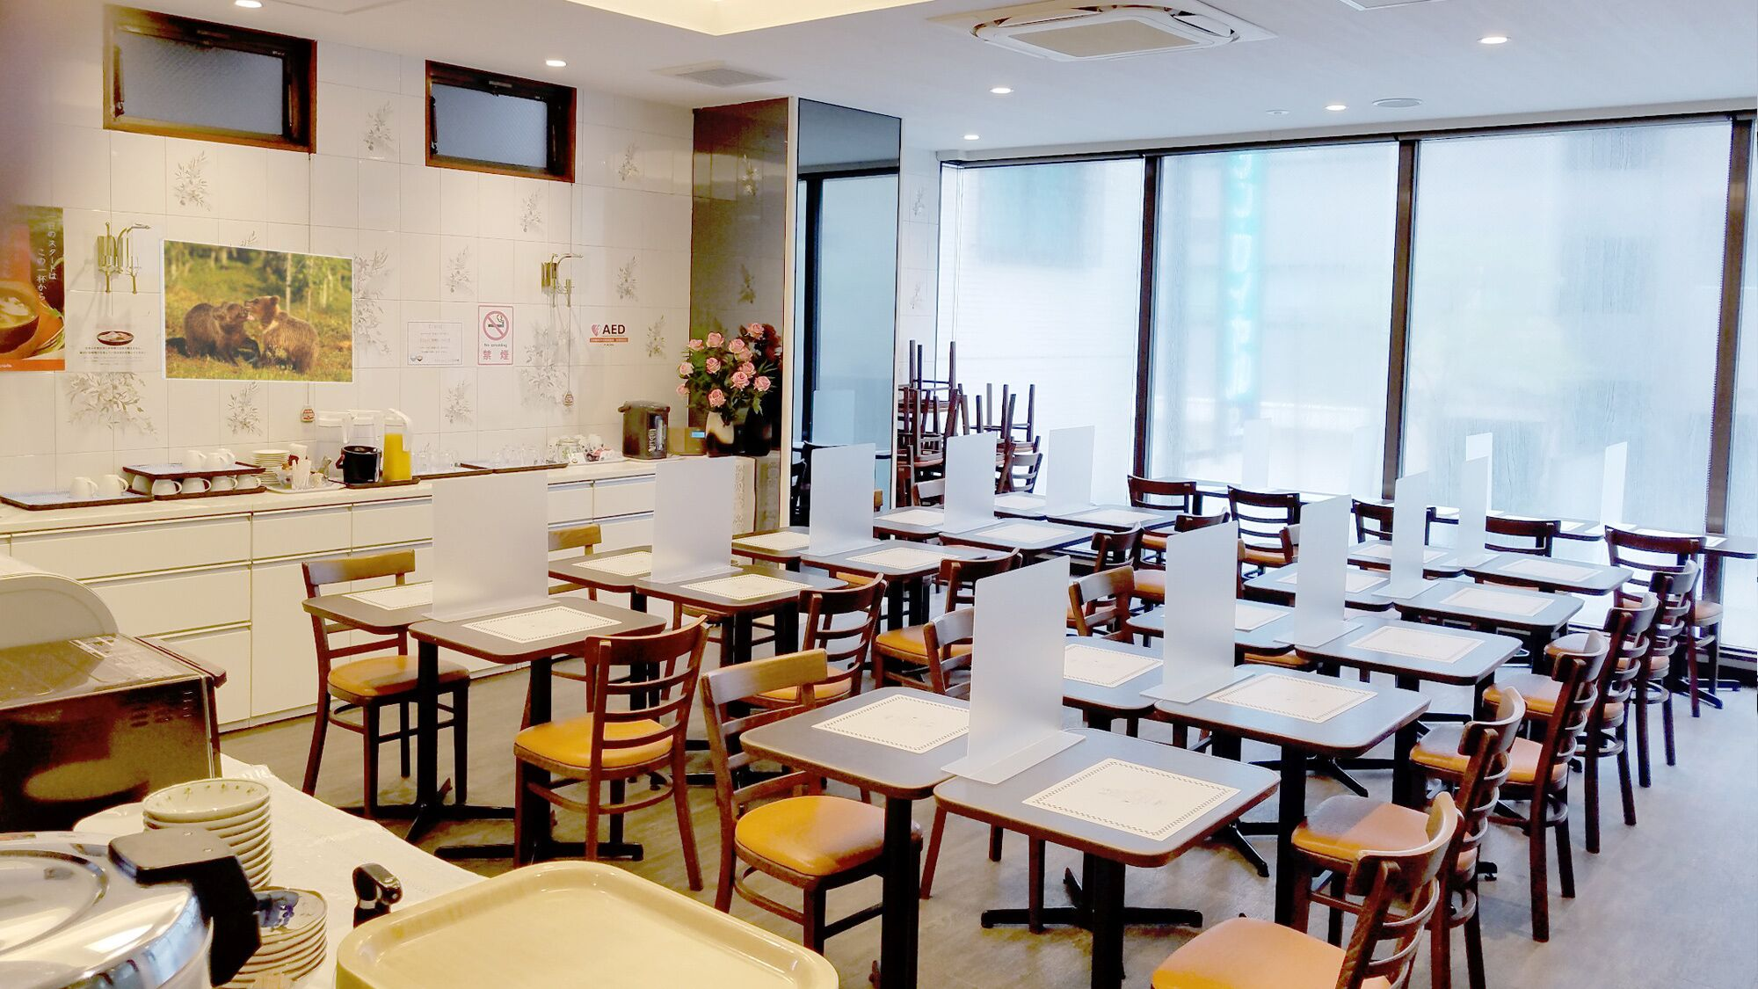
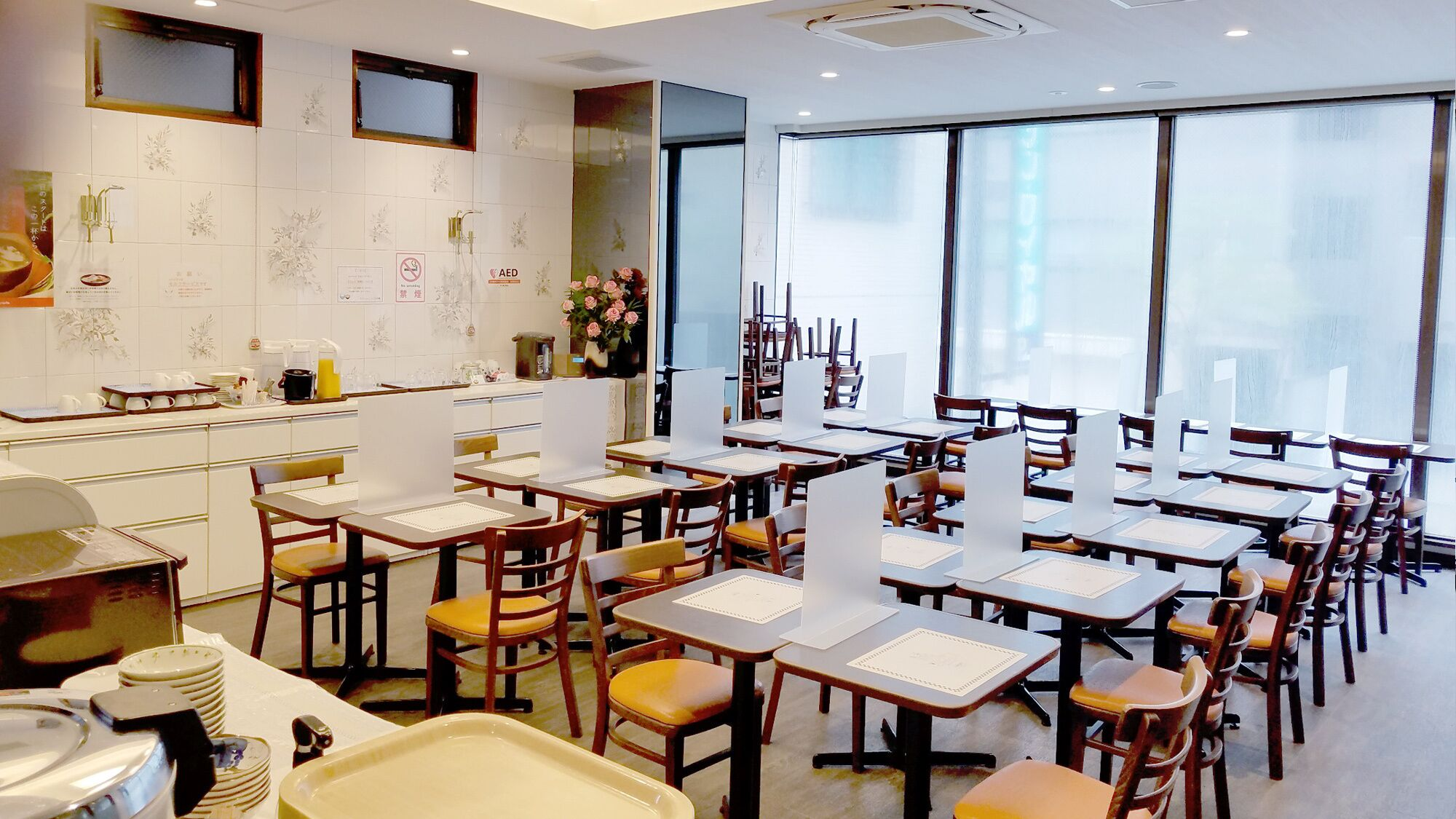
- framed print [158,238,354,384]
